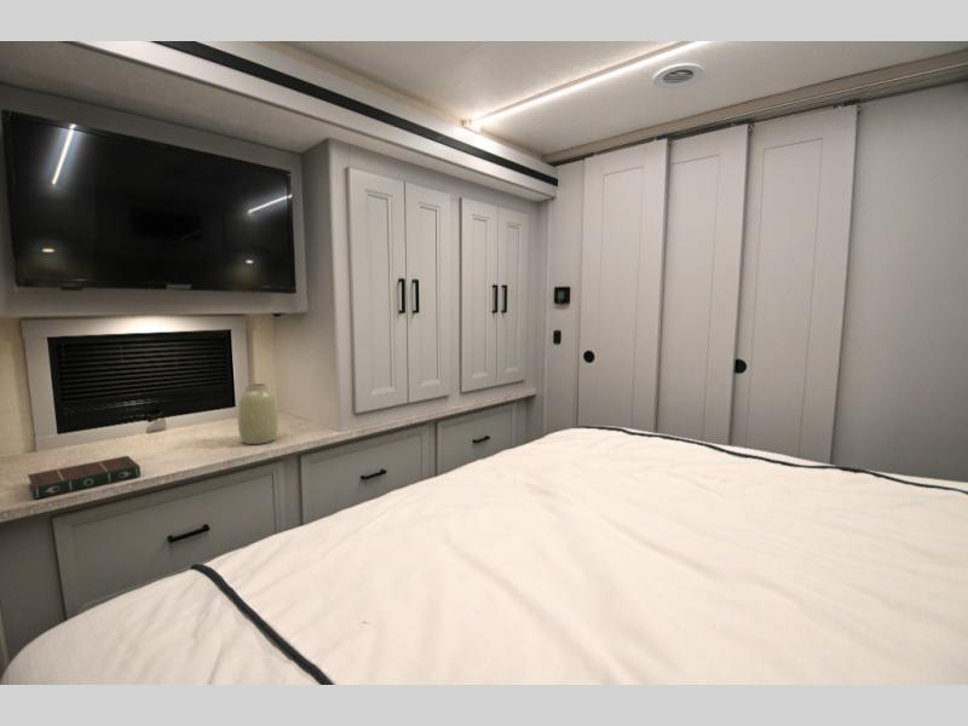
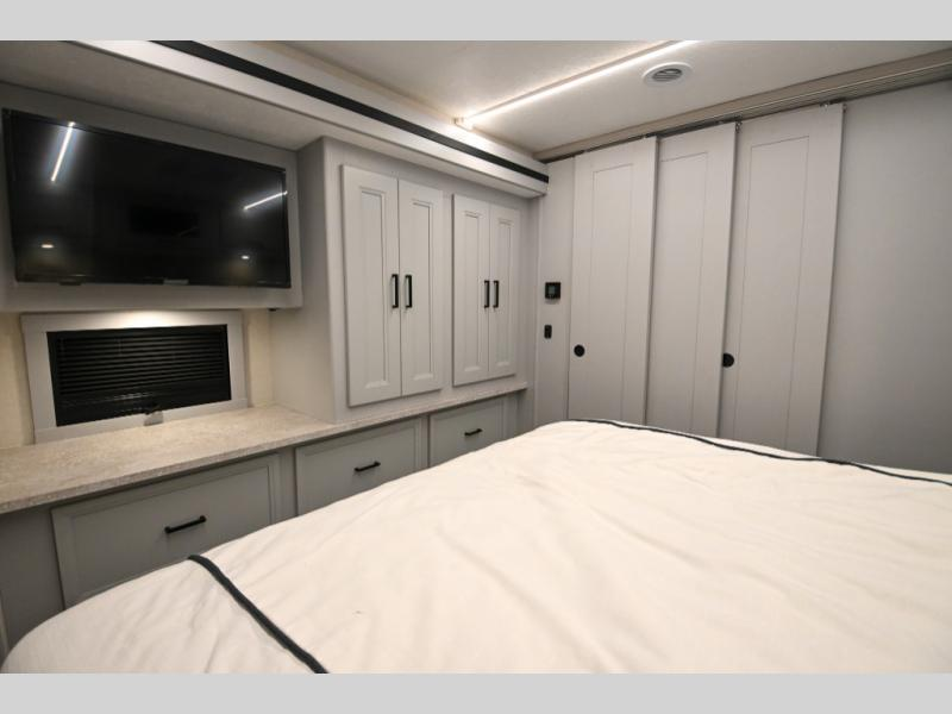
- vase [236,382,280,445]
- book [27,455,142,501]
